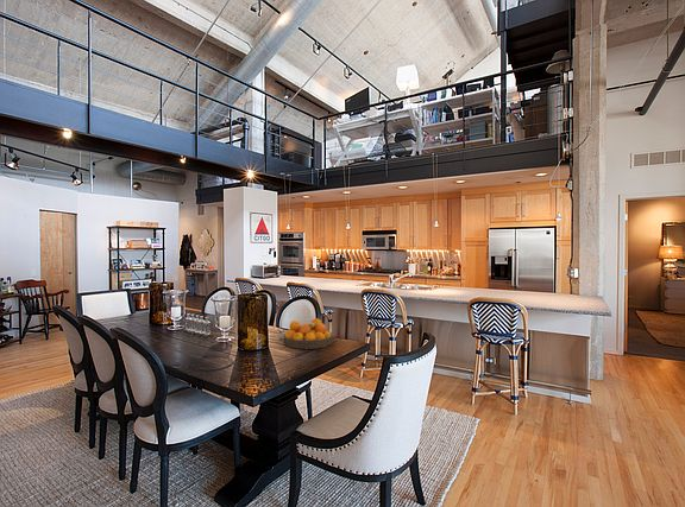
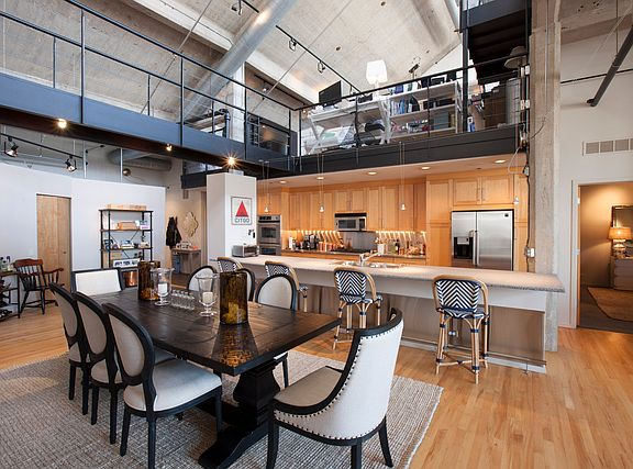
- fruit bowl [283,317,334,350]
